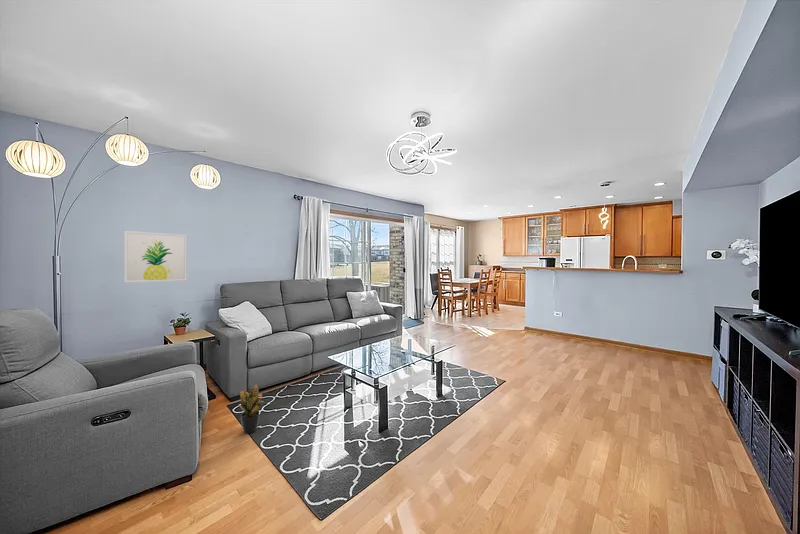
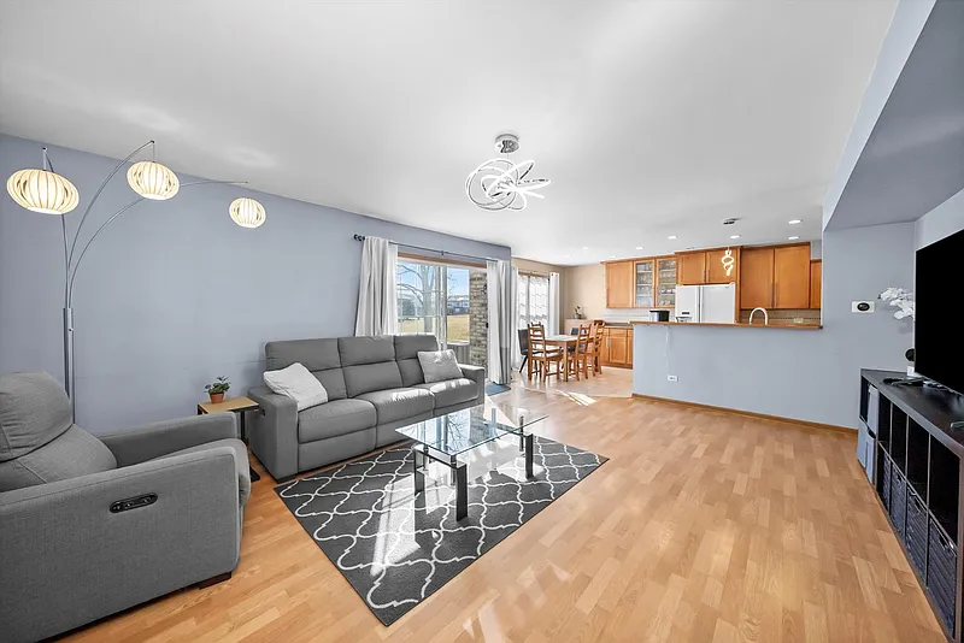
- potted plant [238,383,265,434]
- wall art [123,230,188,283]
